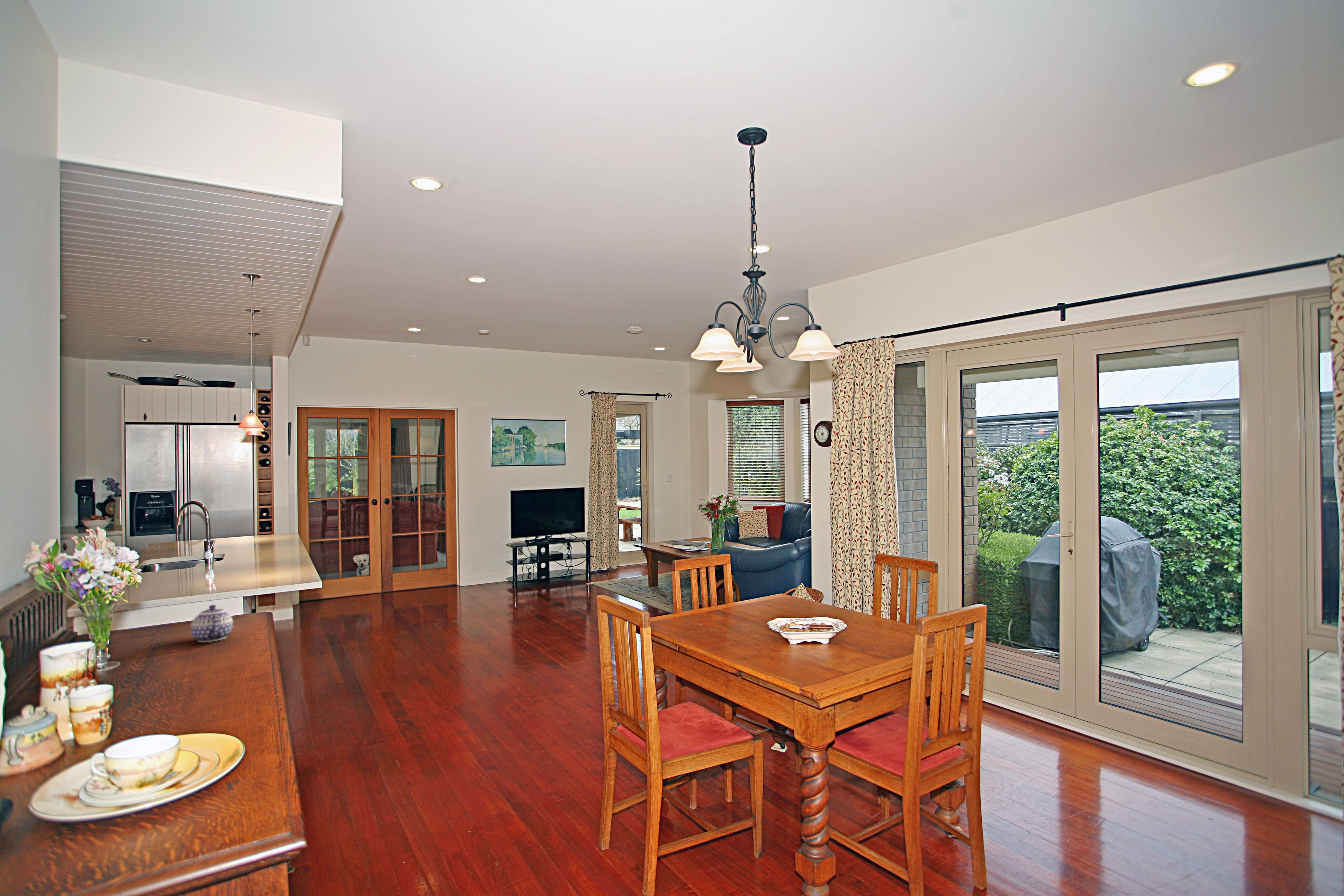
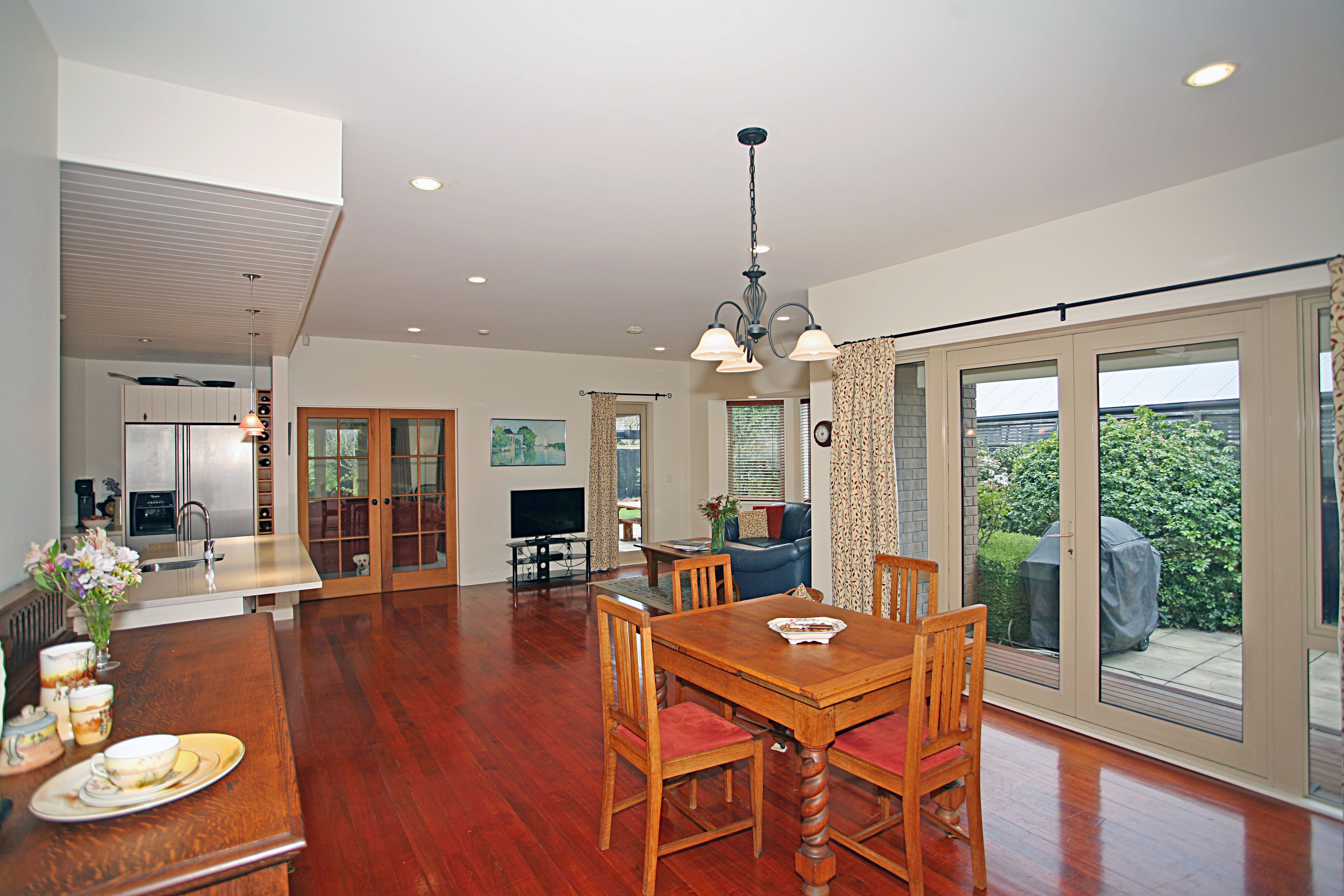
- teapot [190,604,233,643]
